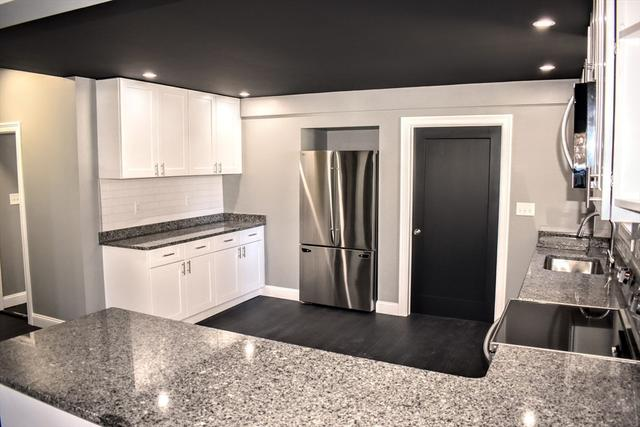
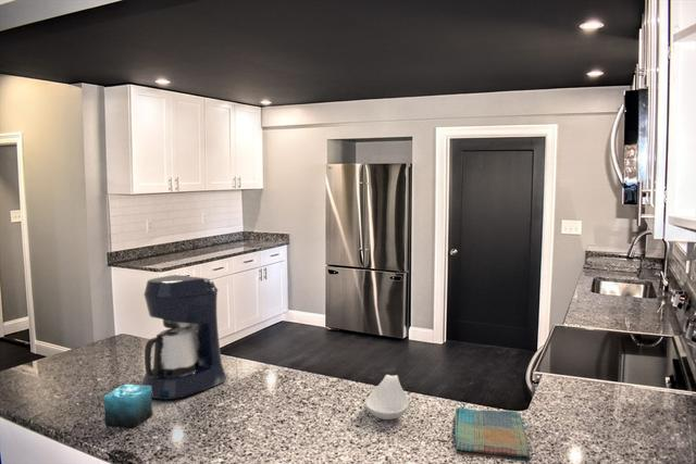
+ spoon rest [364,374,410,421]
+ dish towel [453,406,532,463]
+ candle [102,383,153,429]
+ coffee maker [139,274,227,400]
